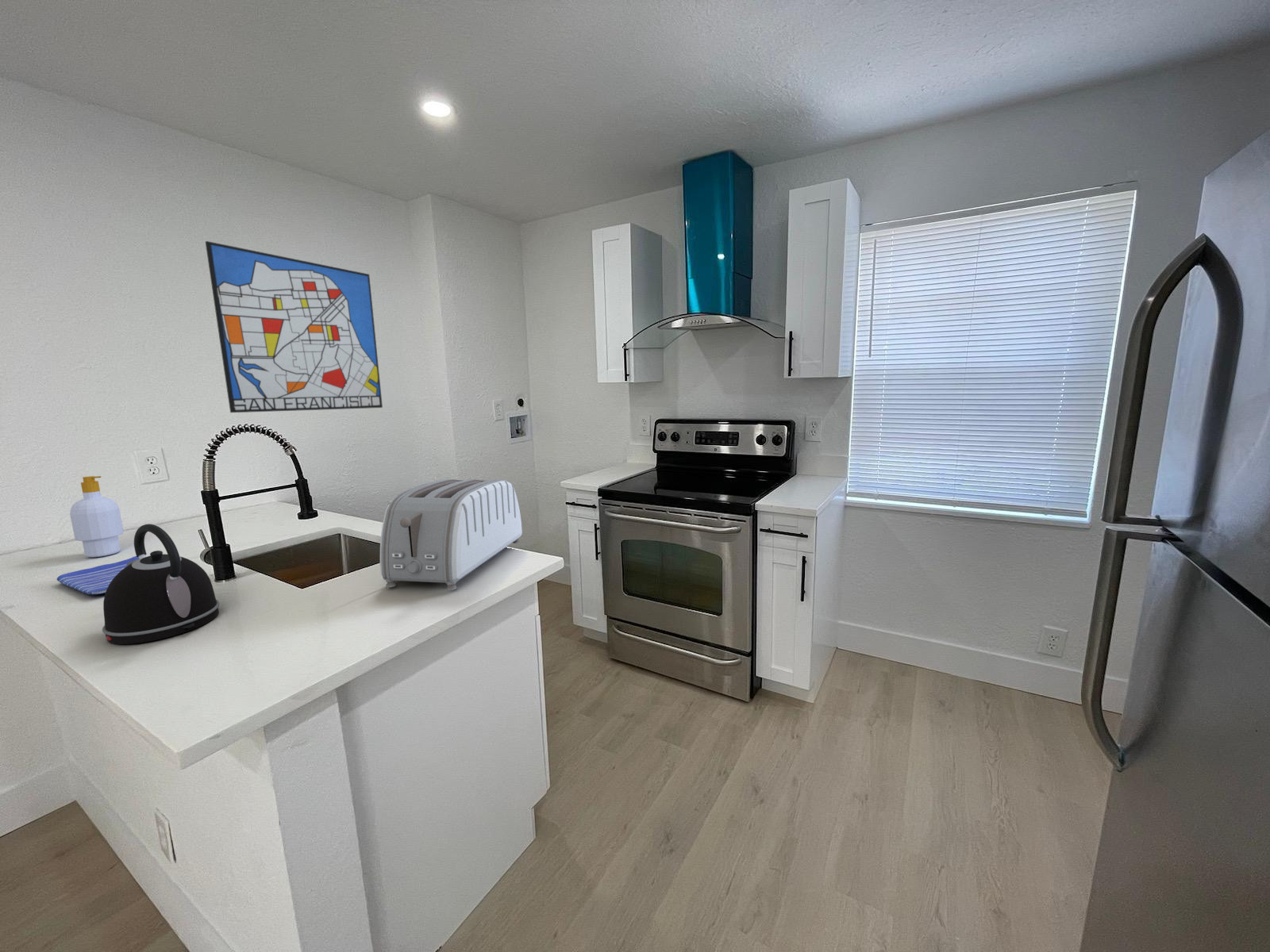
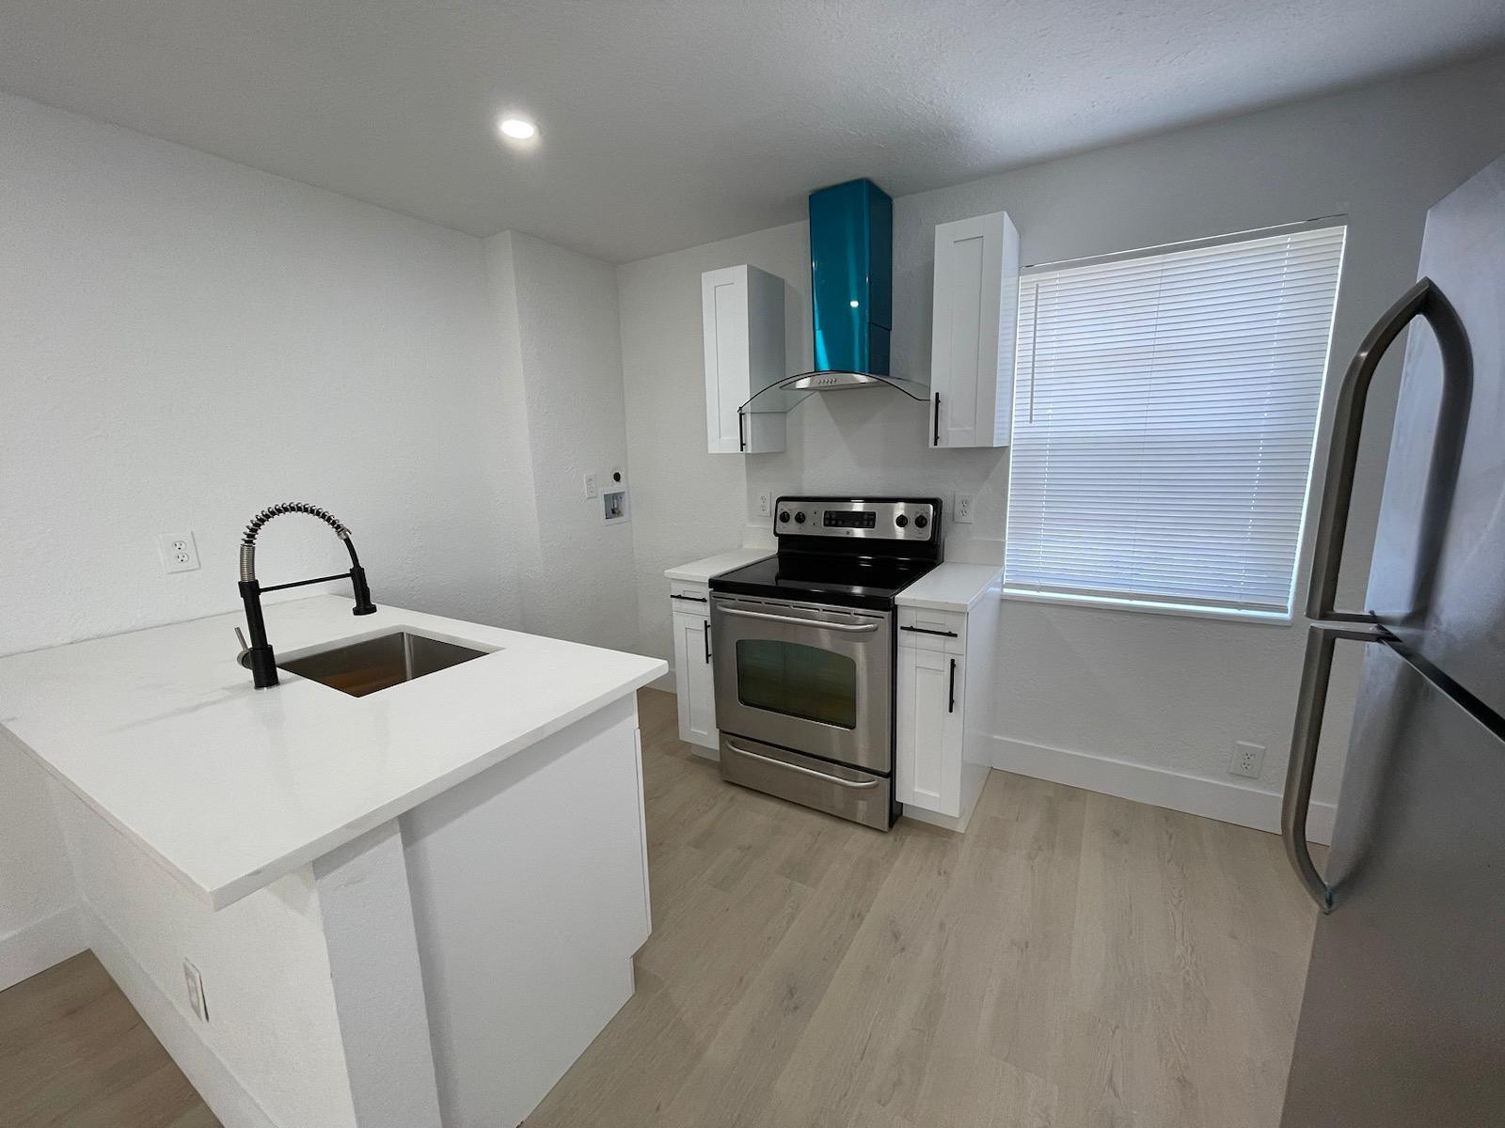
- soap bottle [69,475,125,558]
- kettle [102,524,221,645]
- toaster [379,478,523,591]
- dish towel [56,555,139,595]
- wall art [205,240,383,413]
